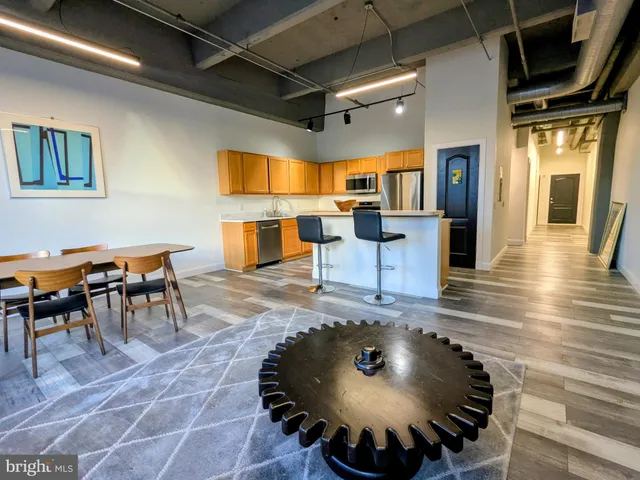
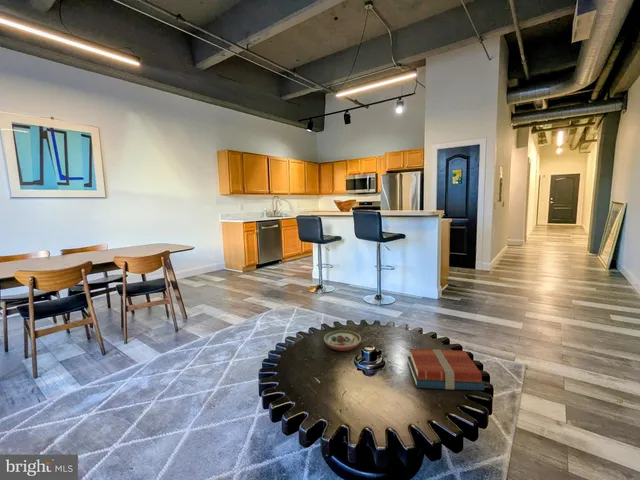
+ decorative bowl [323,329,362,352]
+ books [406,348,485,391]
